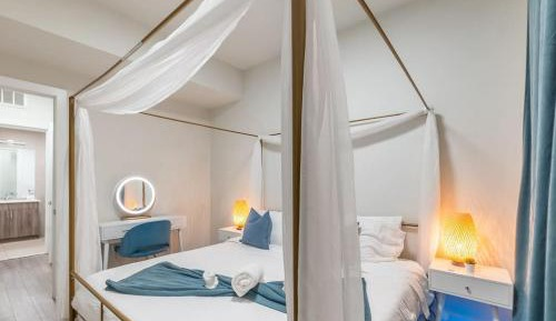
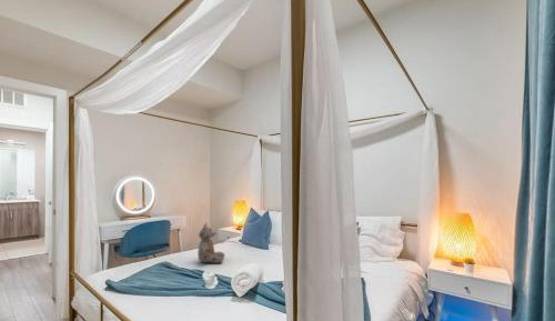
+ stuffed bear [196,221,225,264]
